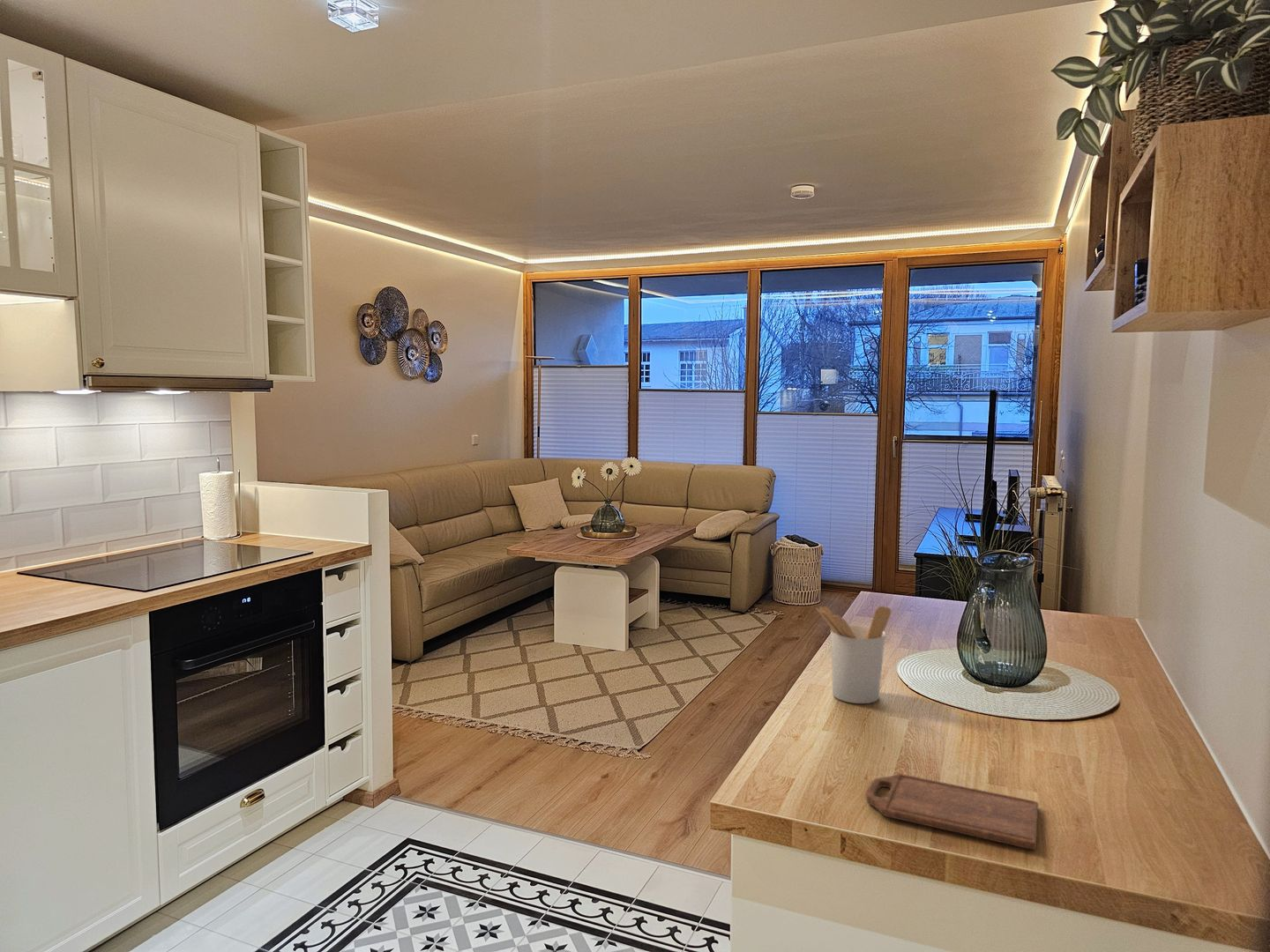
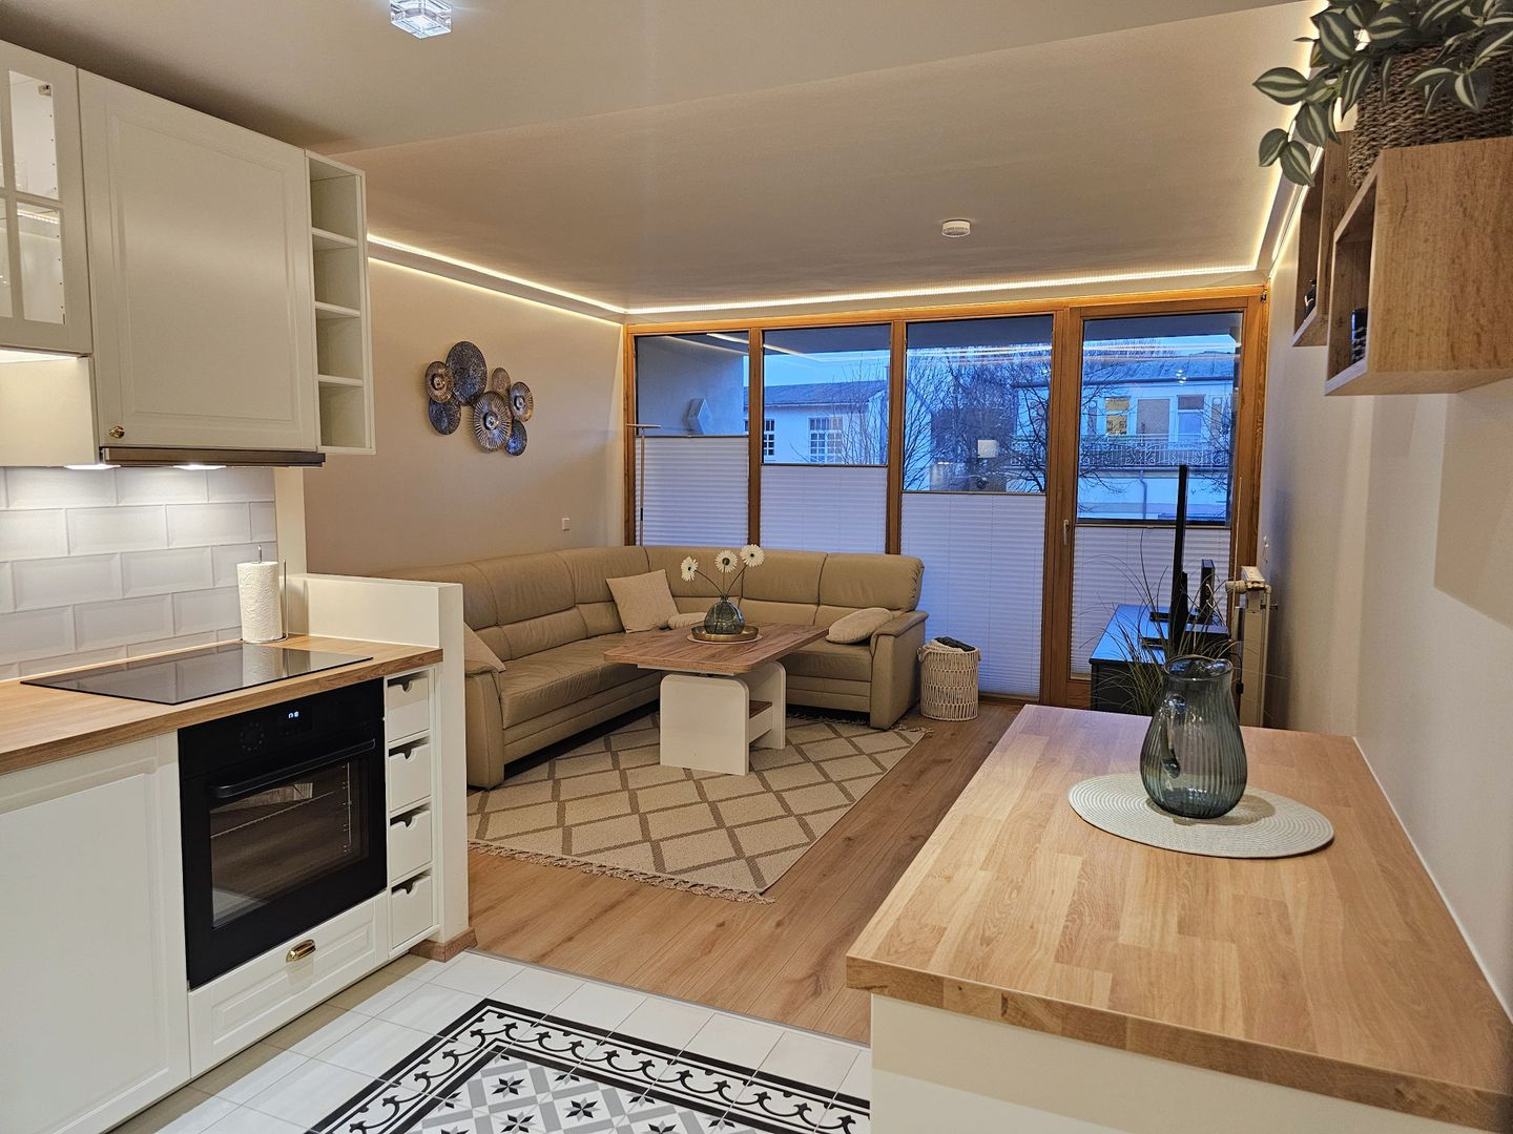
- cutting board [865,773,1040,851]
- utensil holder [815,605,892,704]
